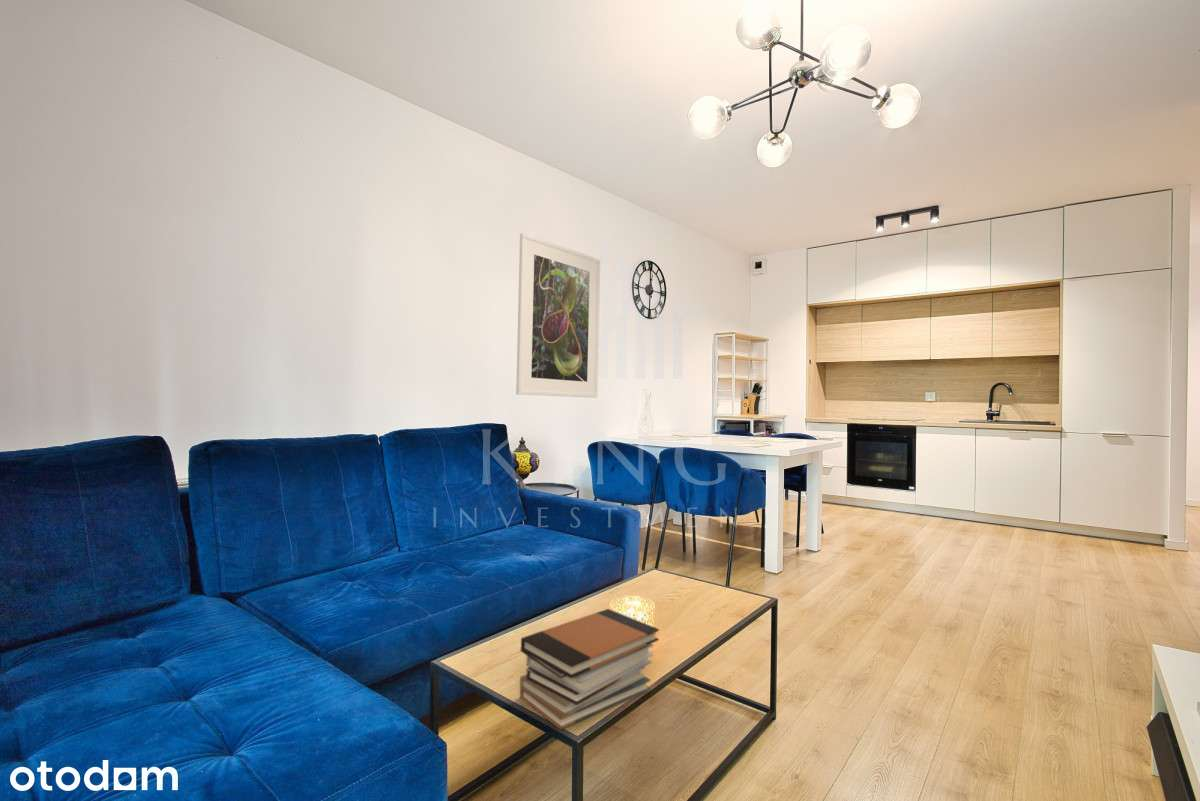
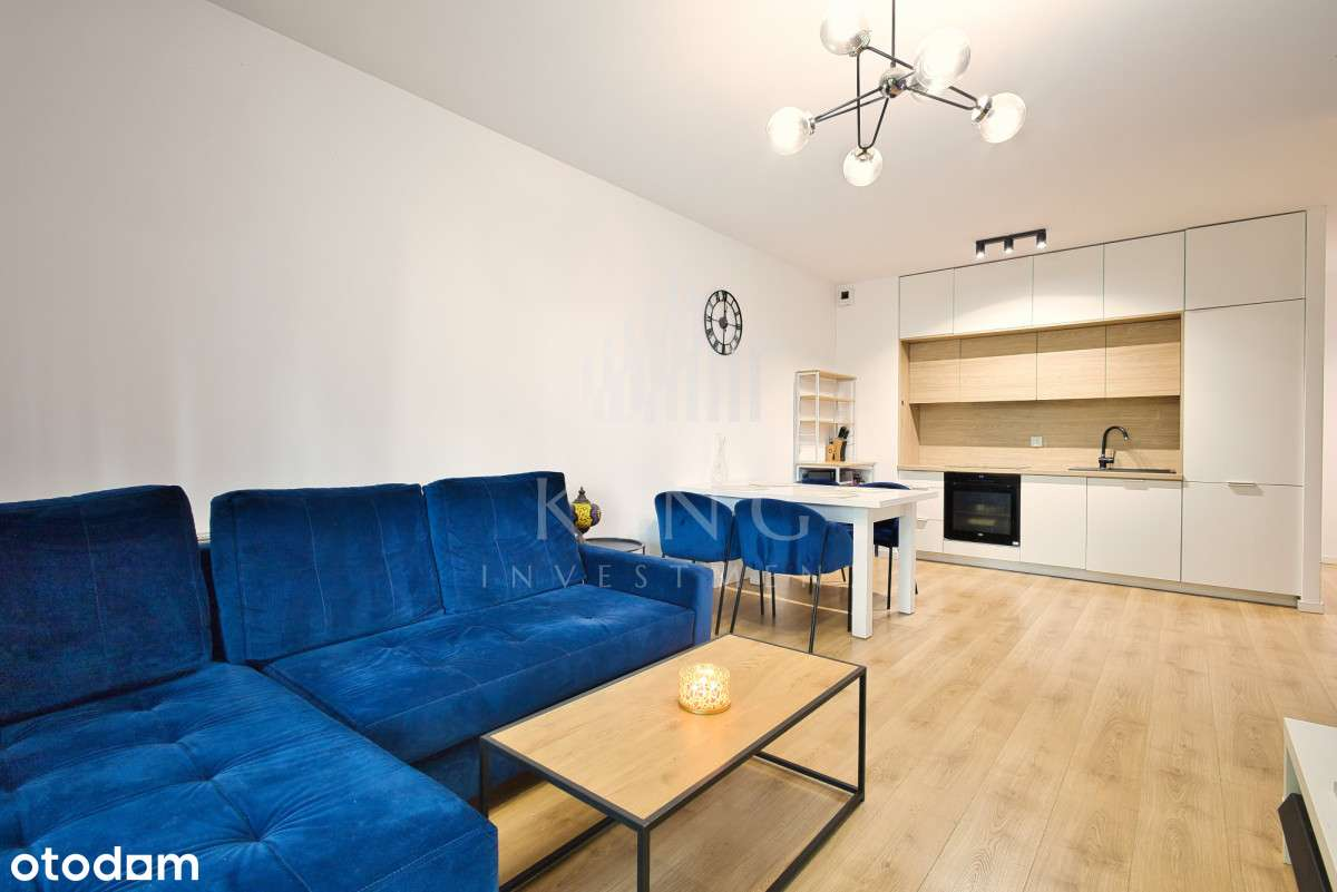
- book stack [519,608,660,731]
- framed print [515,232,601,399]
